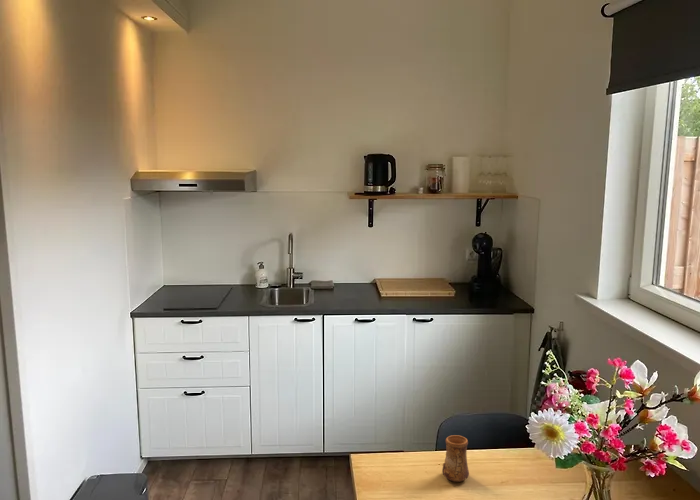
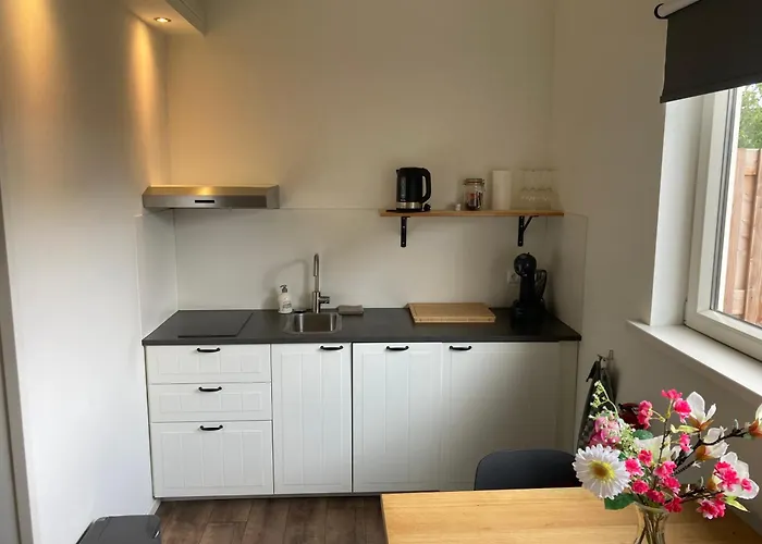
- cup [441,434,470,483]
